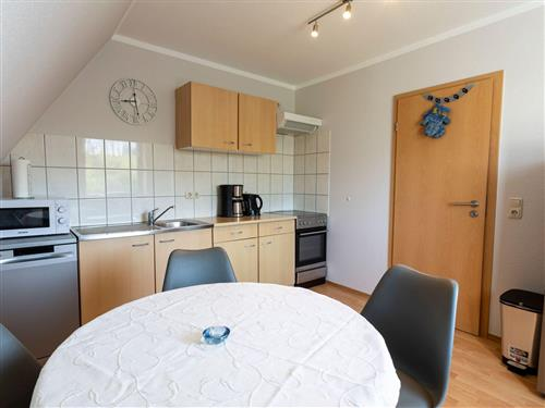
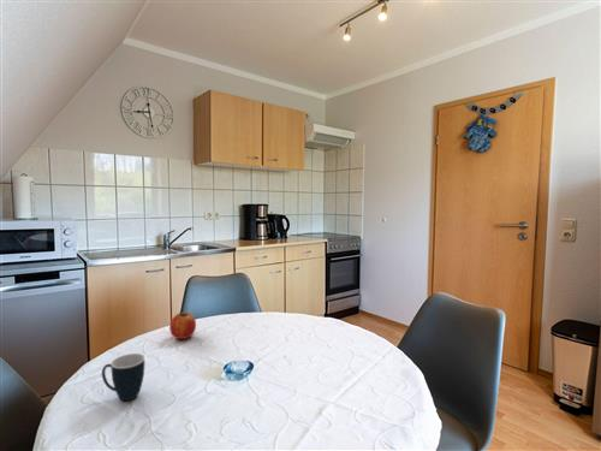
+ apple [168,310,197,340]
+ mug [101,352,145,402]
